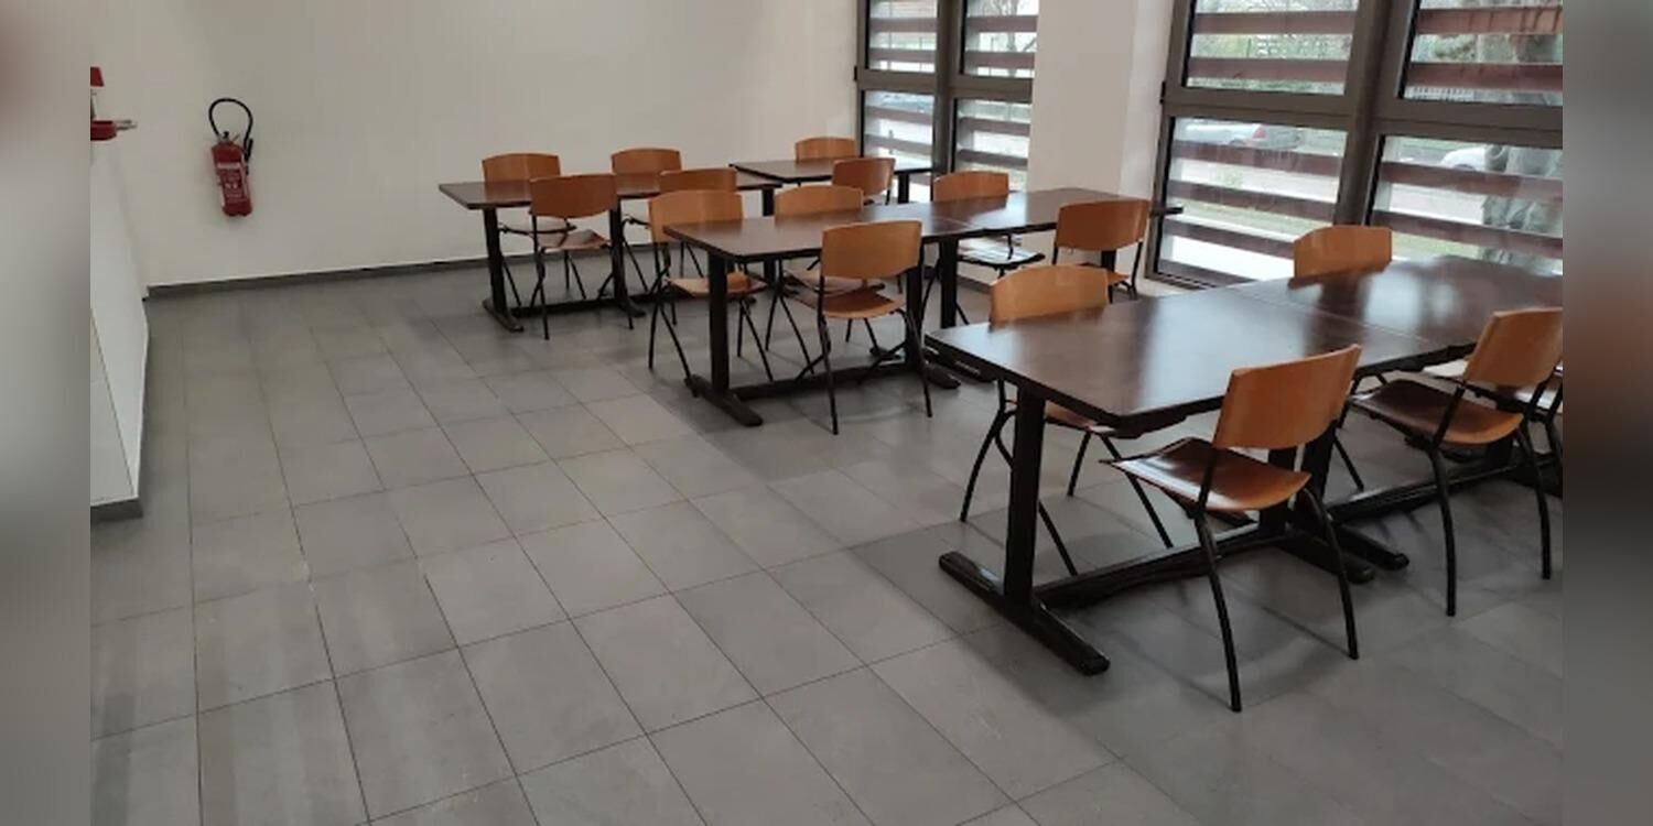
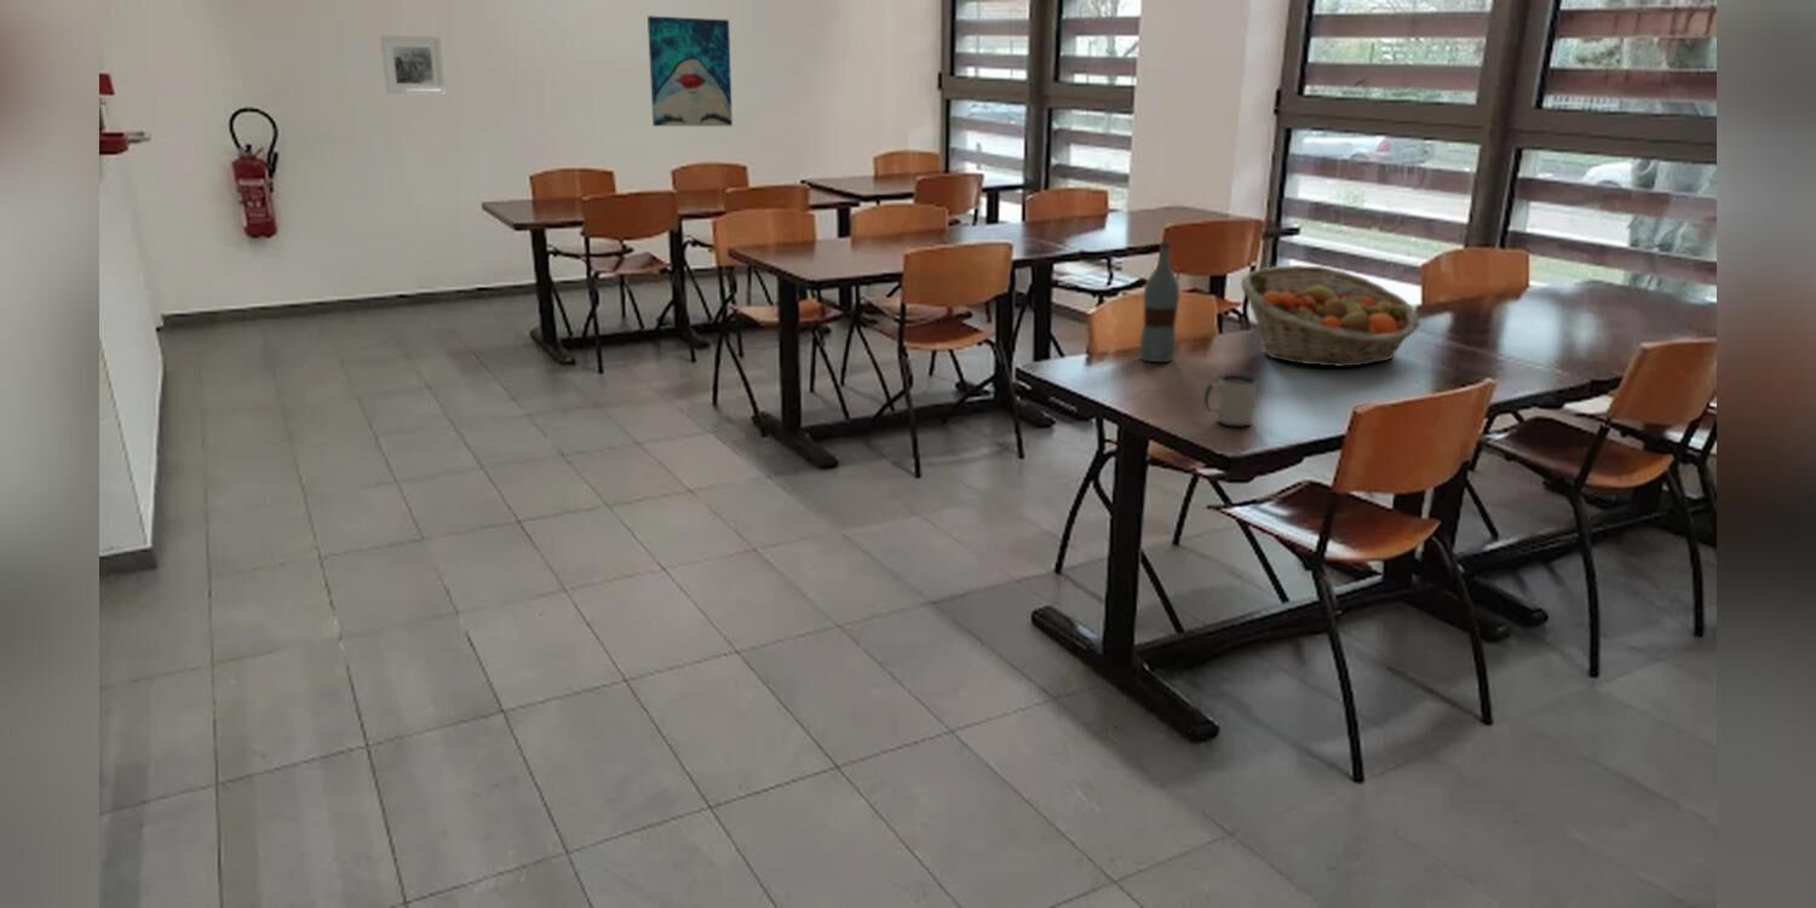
+ wall art [646,15,734,127]
+ mug [1202,373,1259,429]
+ bottle [1139,242,1180,363]
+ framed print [379,34,447,96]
+ fruit basket [1240,264,1421,368]
